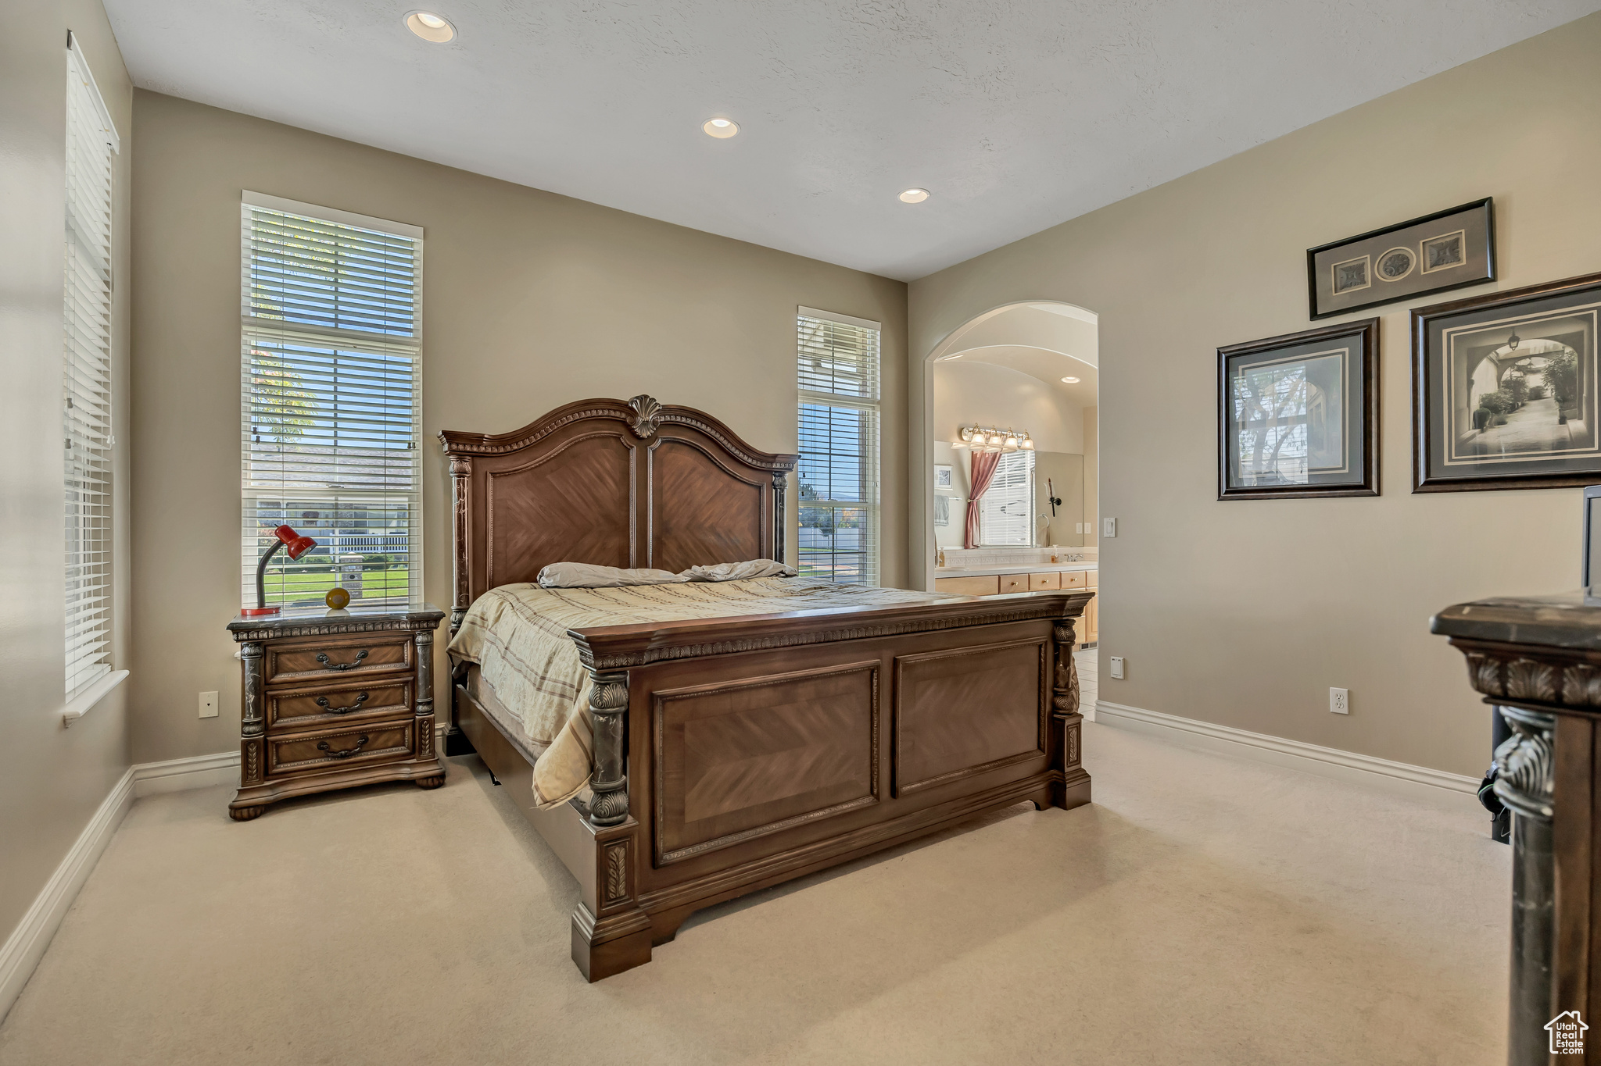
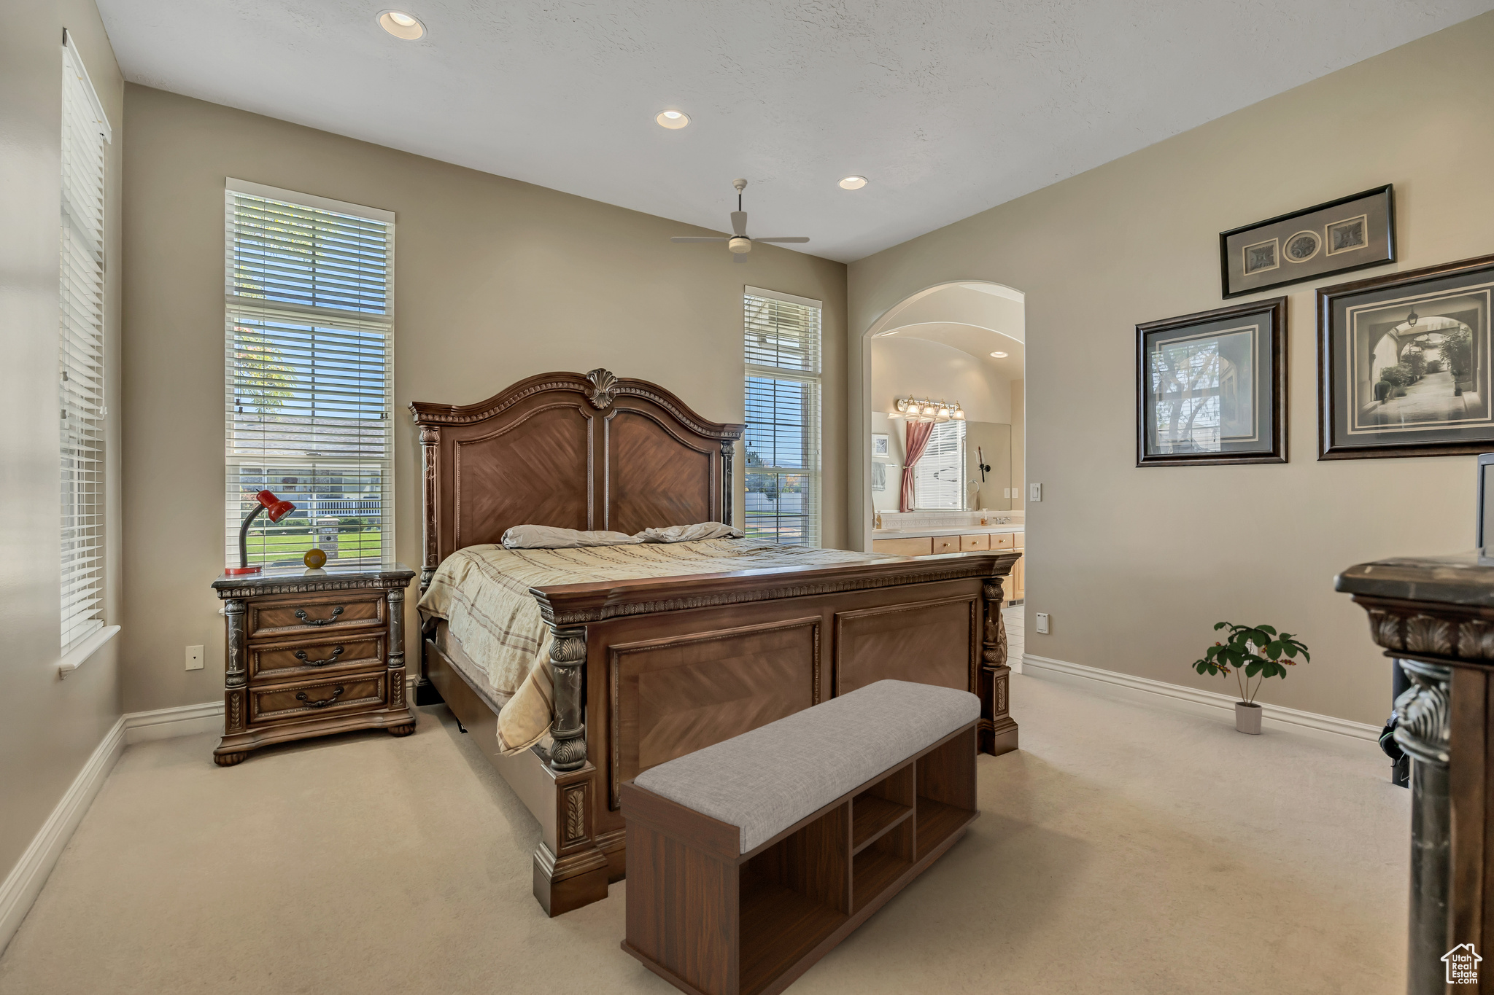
+ potted plant [1191,621,1311,735]
+ bench [620,679,981,995]
+ ceiling fan [670,178,811,264]
